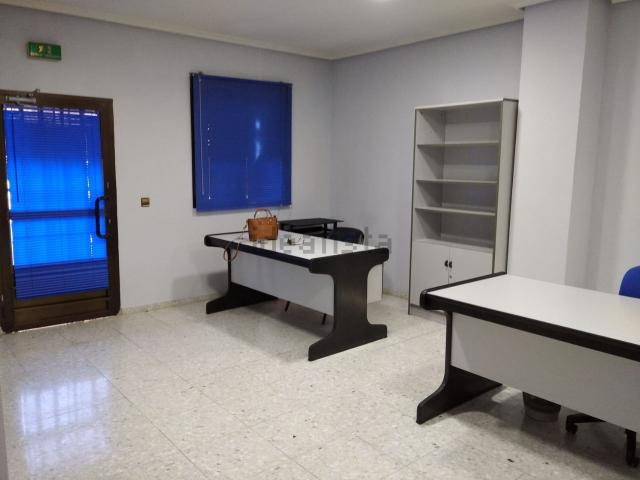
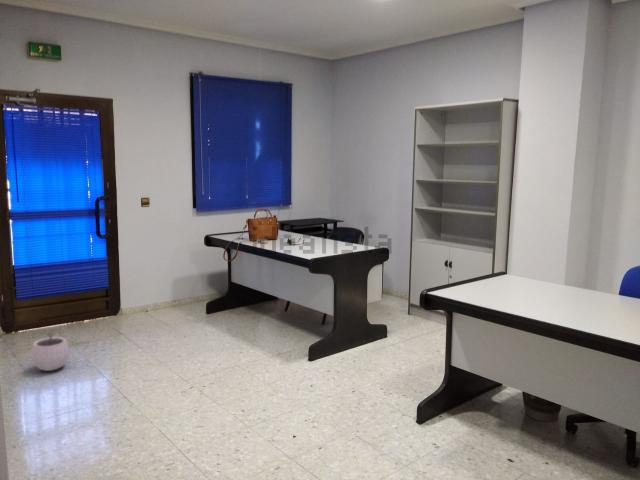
+ plant pot [31,330,70,372]
